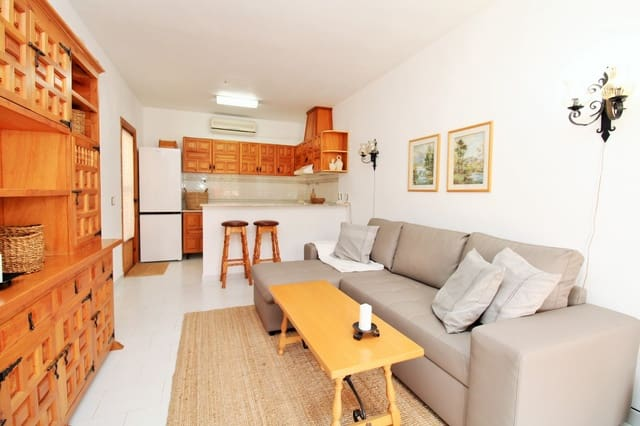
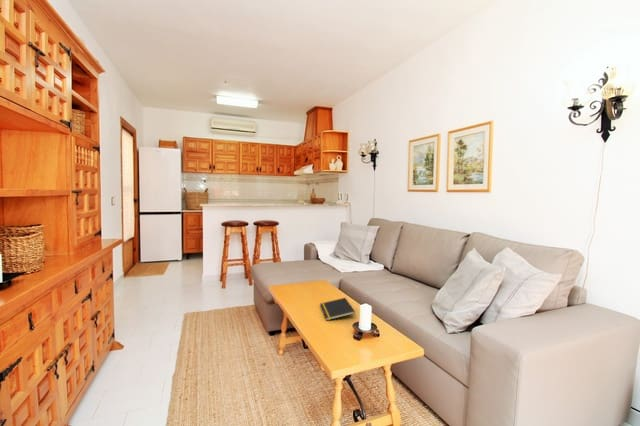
+ notepad [319,297,356,322]
